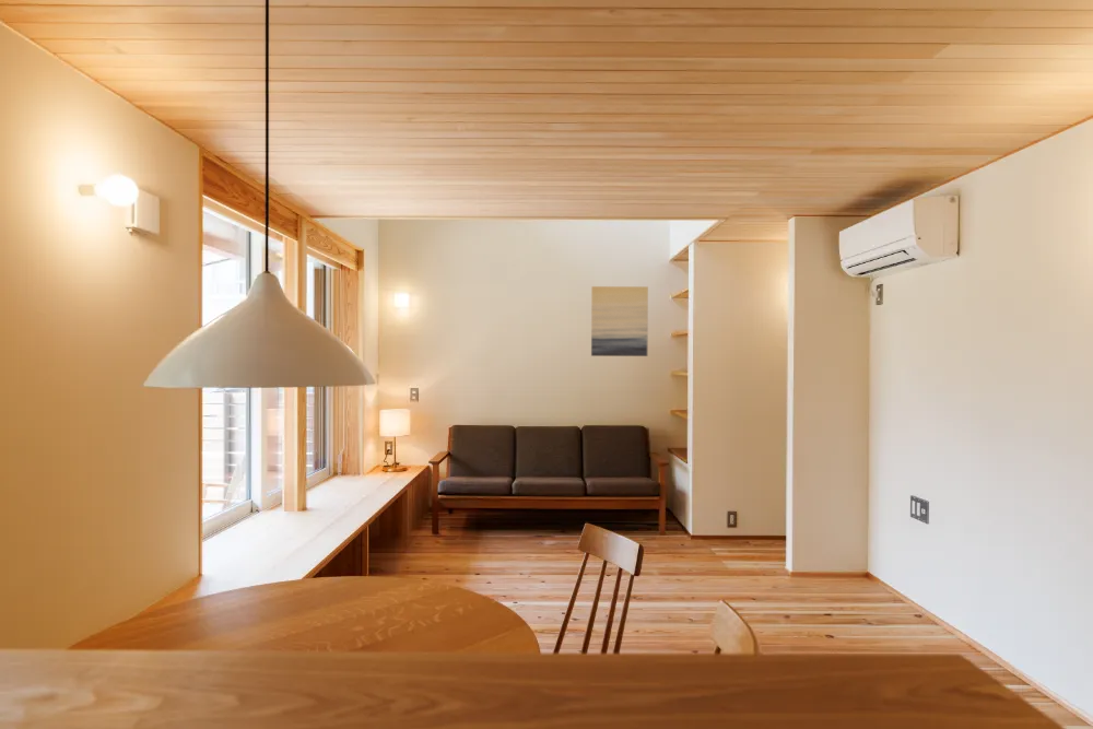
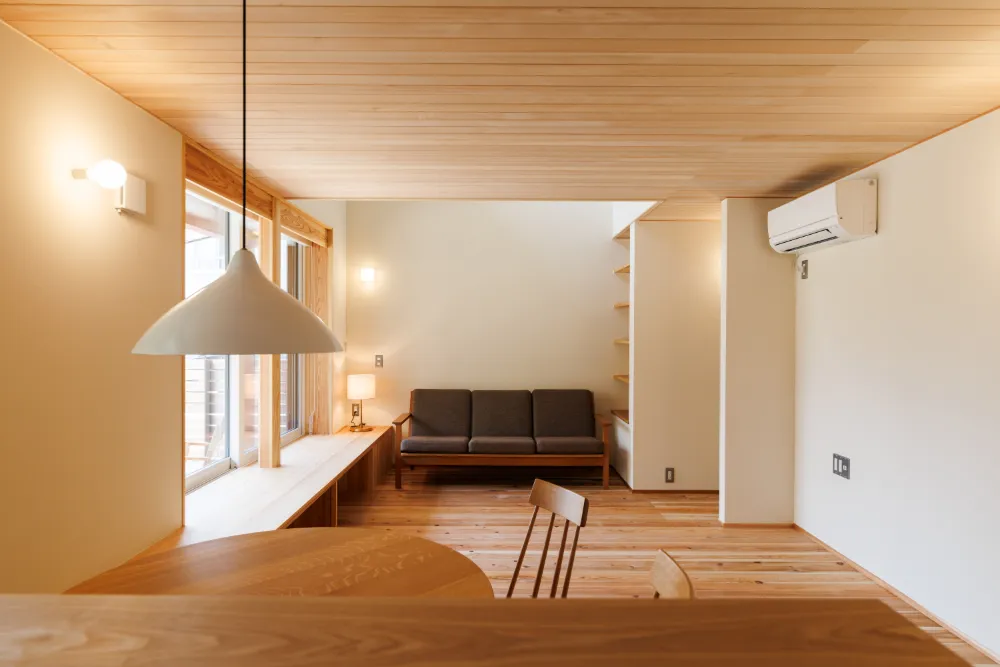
- wall art [590,285,649,357]
